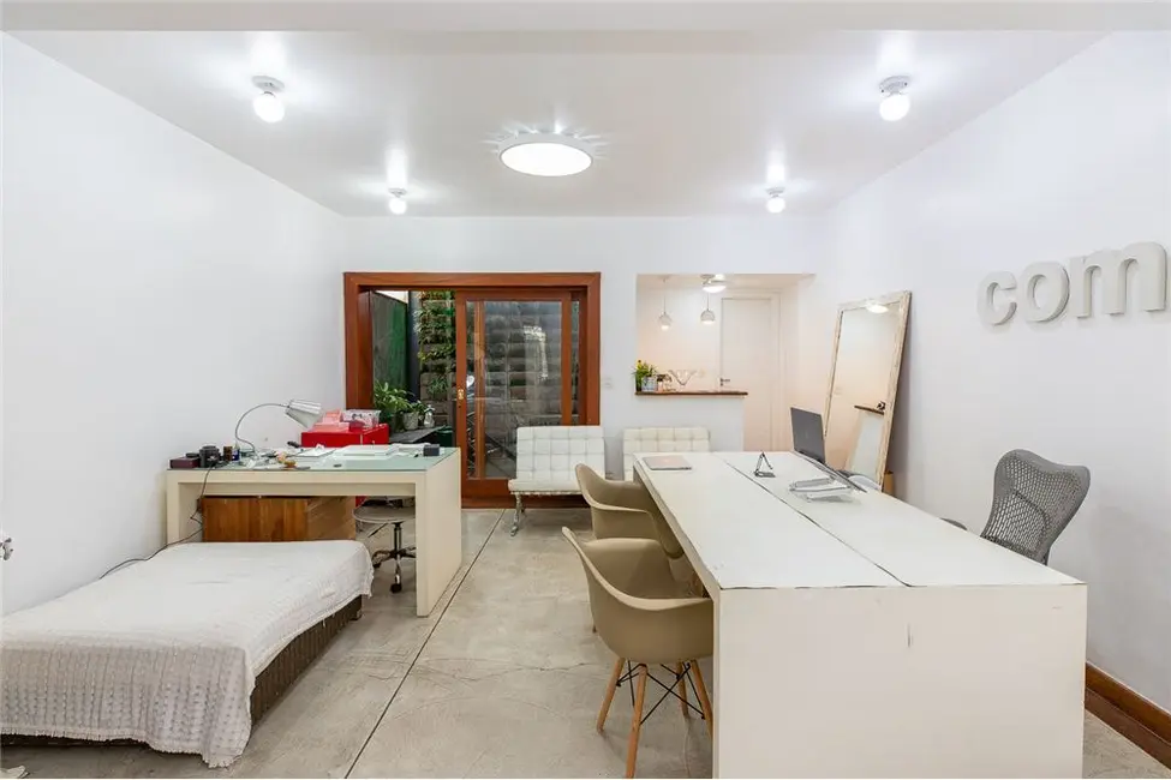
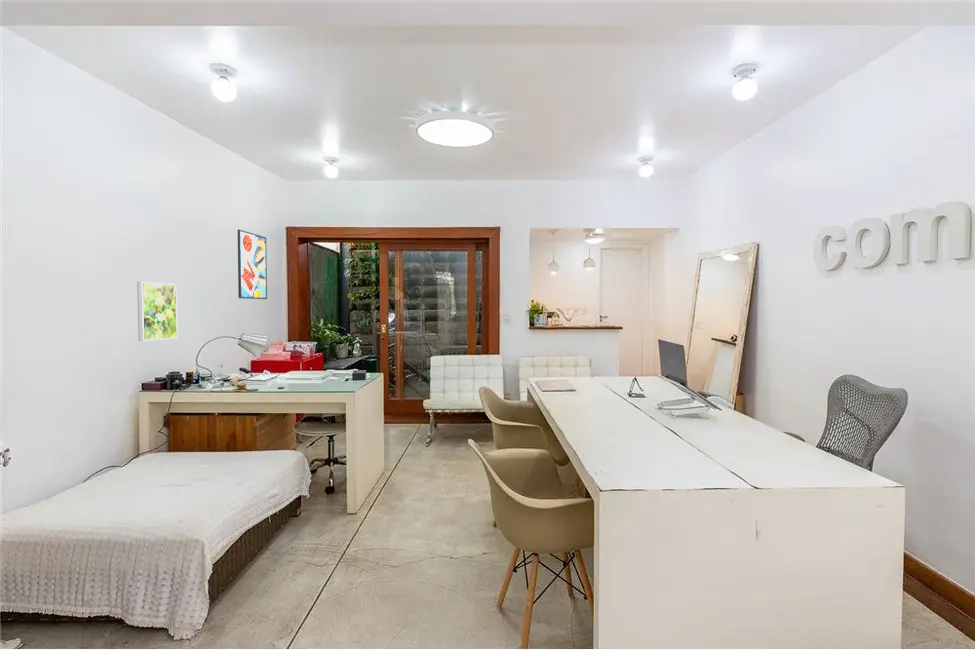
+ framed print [237,229,268,300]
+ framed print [136,281,179,342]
